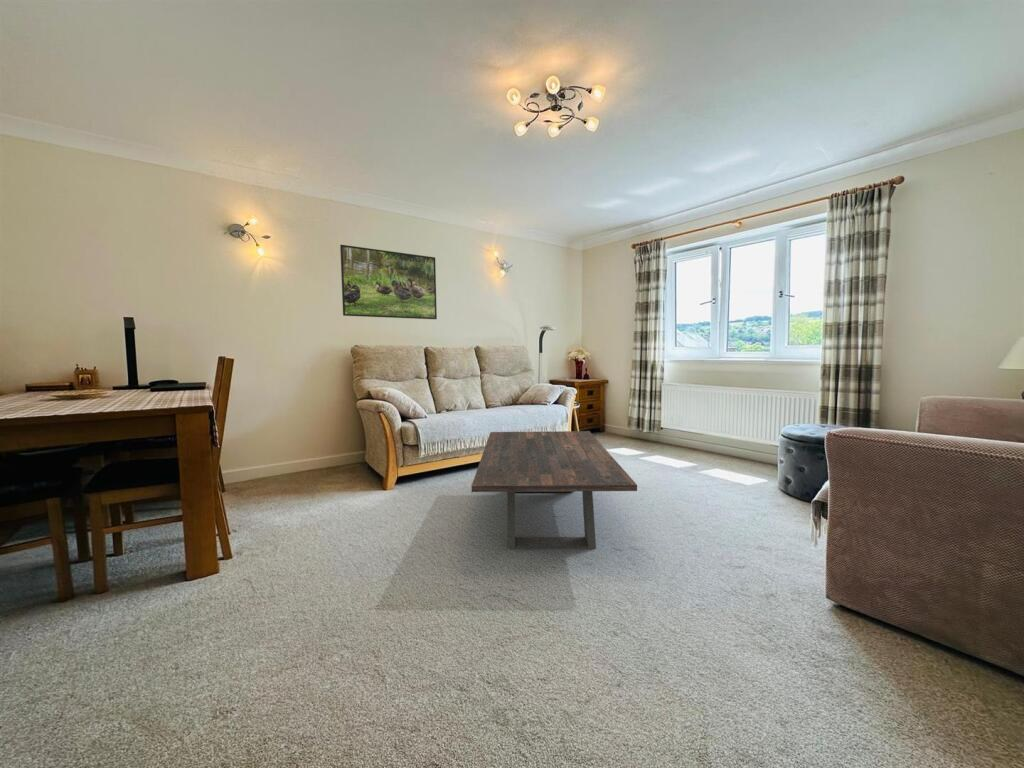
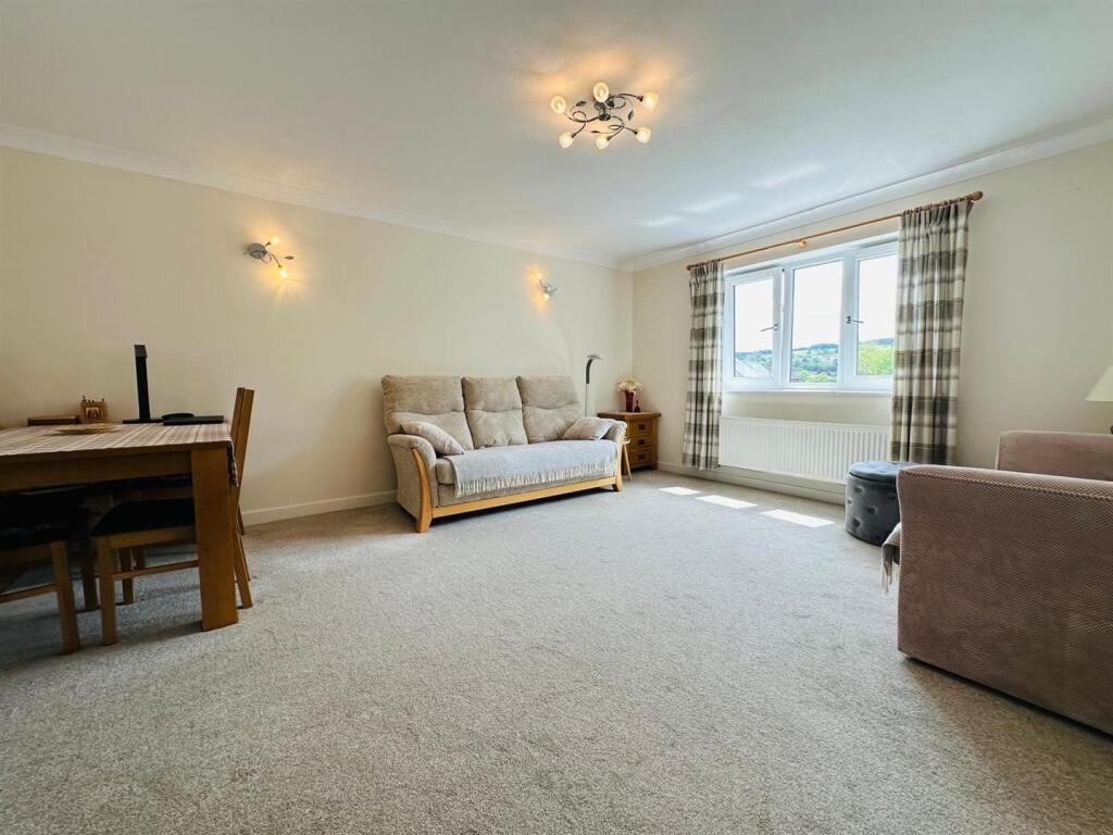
- coffee table [470,430,638,550]
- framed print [339,244,438,320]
